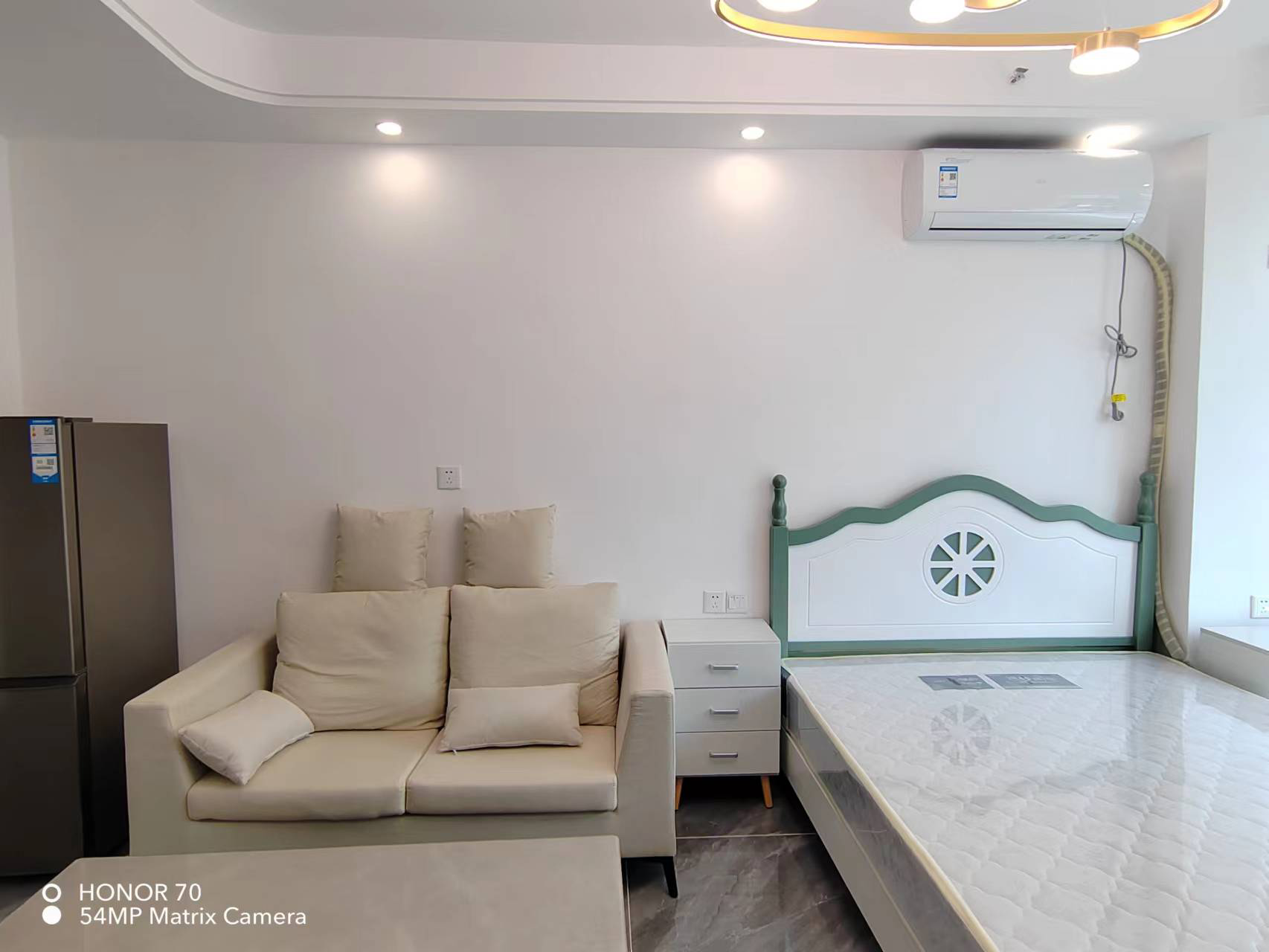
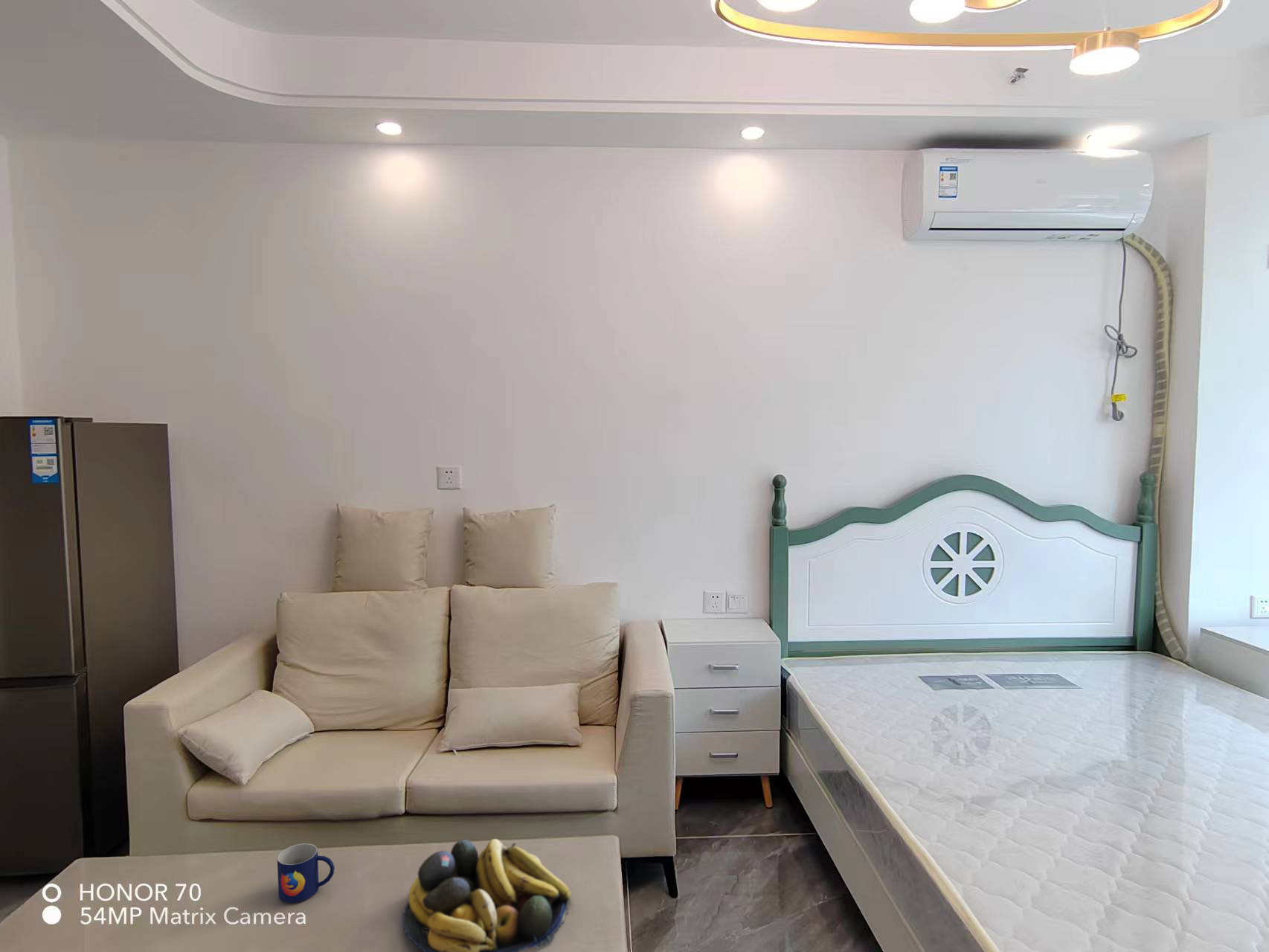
+ mug [277,843,335,904]
+ fruit bowl [402,838,572,952]
